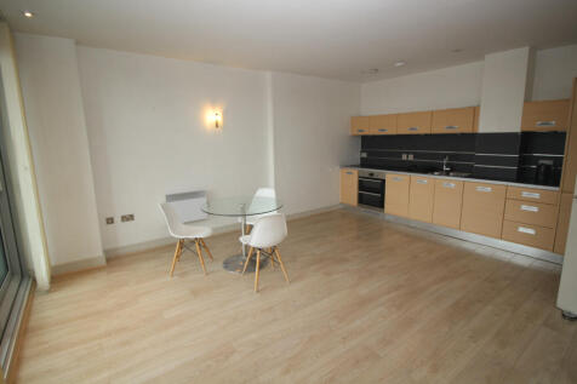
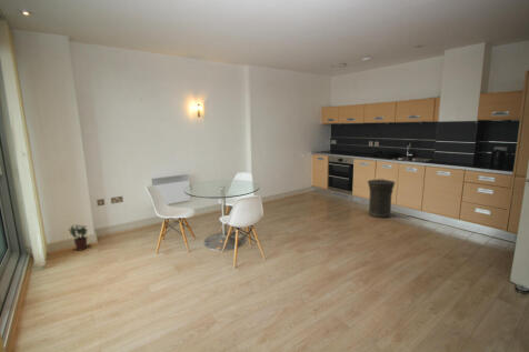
+ trash can [367,178,396,219]
+ potted plant [68,223,89,251]
